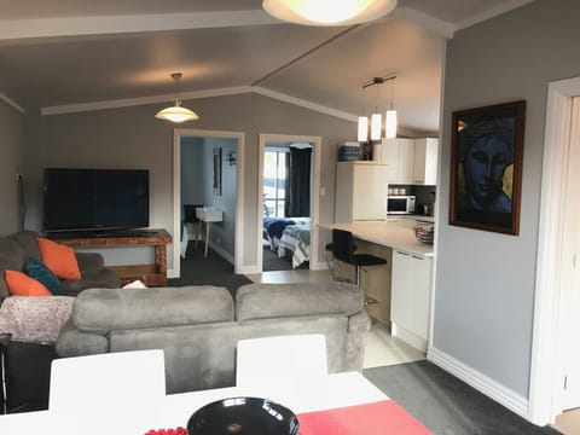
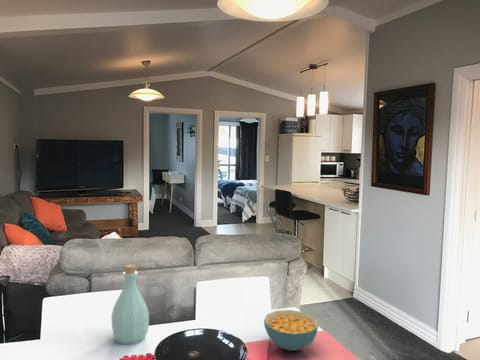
+ bottle [110,263,150,345]
+ cereal bowl [263,309,320,352]
